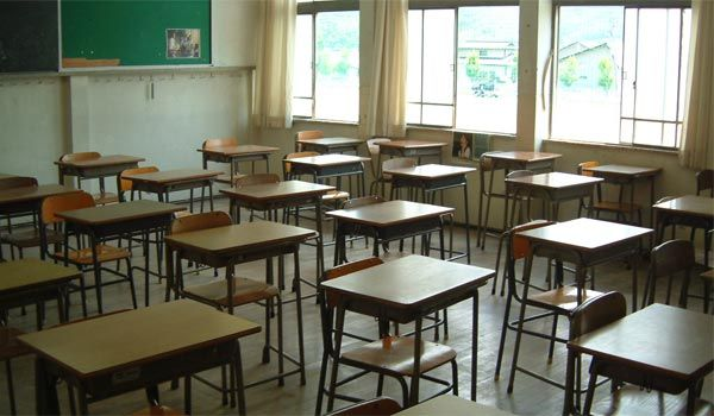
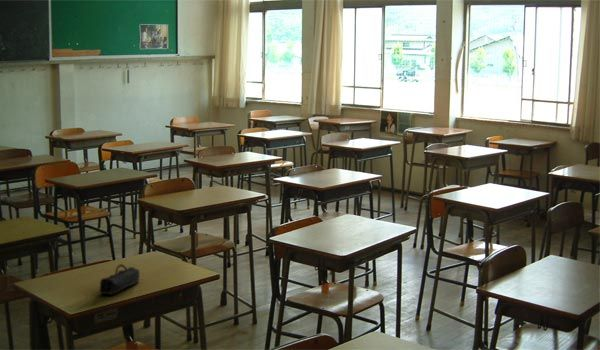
+ pencil case [99,263,140,296]
